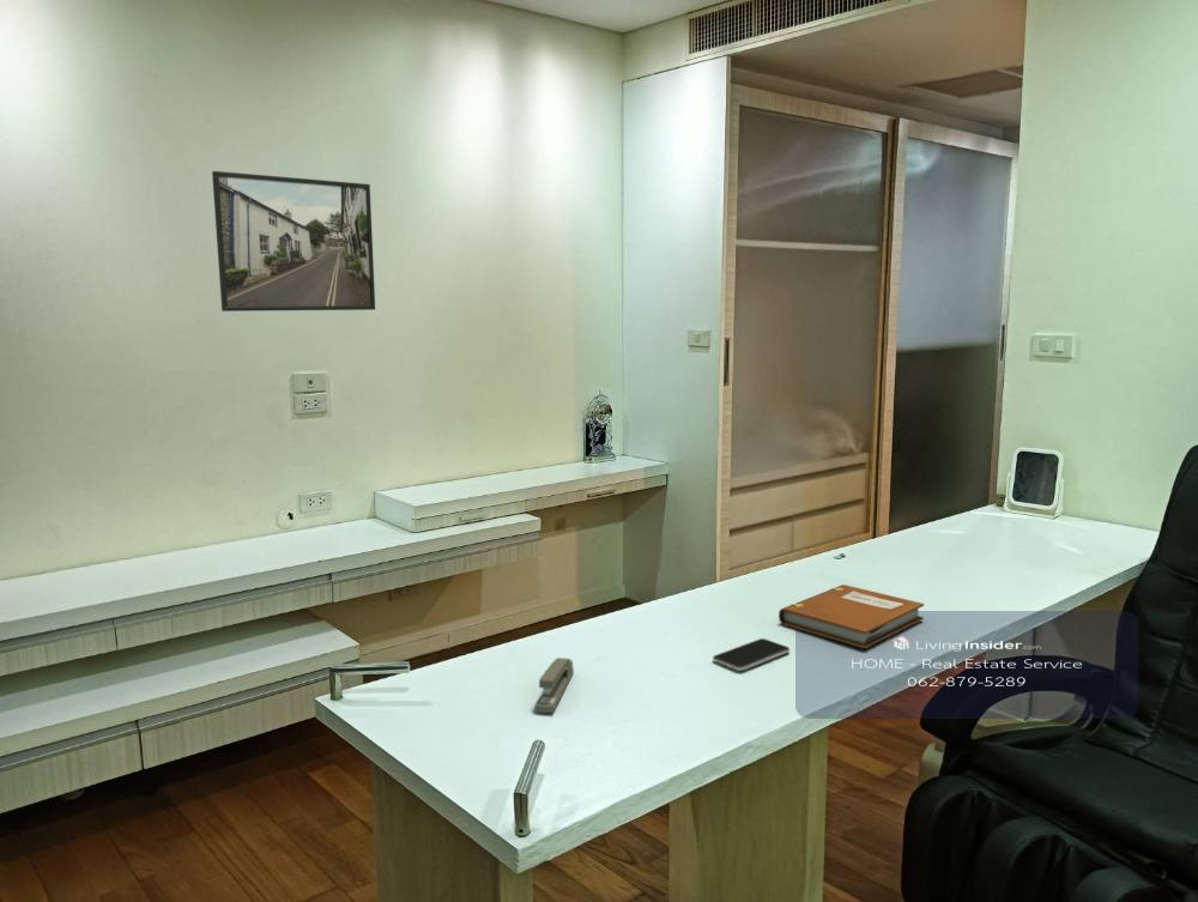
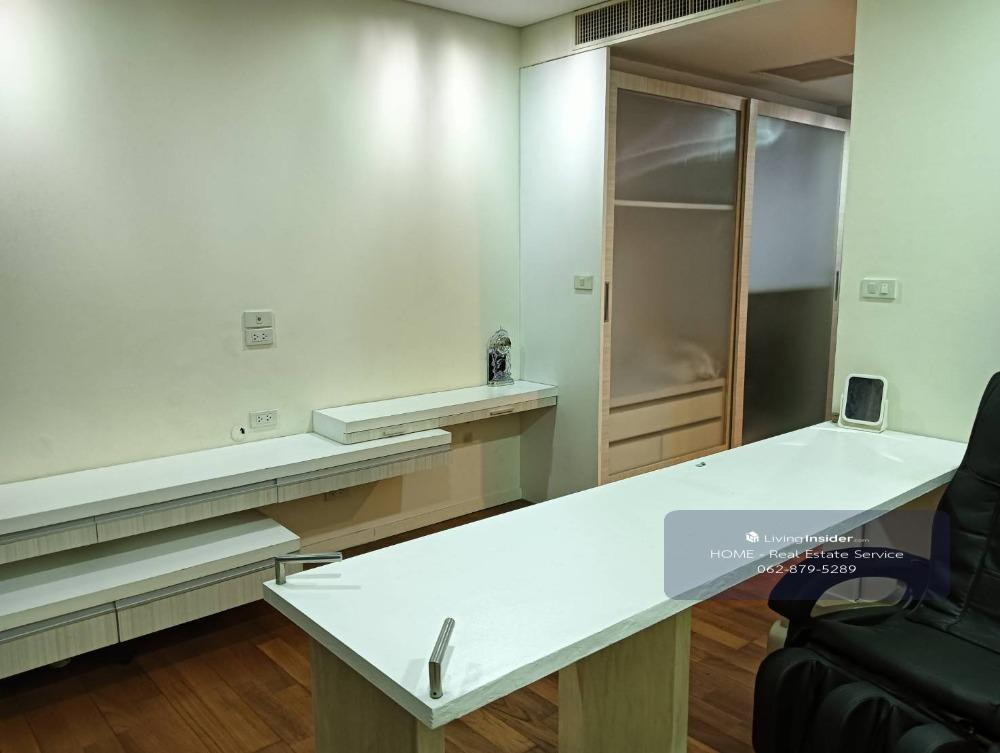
- stapler [534,656,575,714]
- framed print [211,170,376,313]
- smartphone [712,637,791,672]
- notebook [778,583,925,649]
